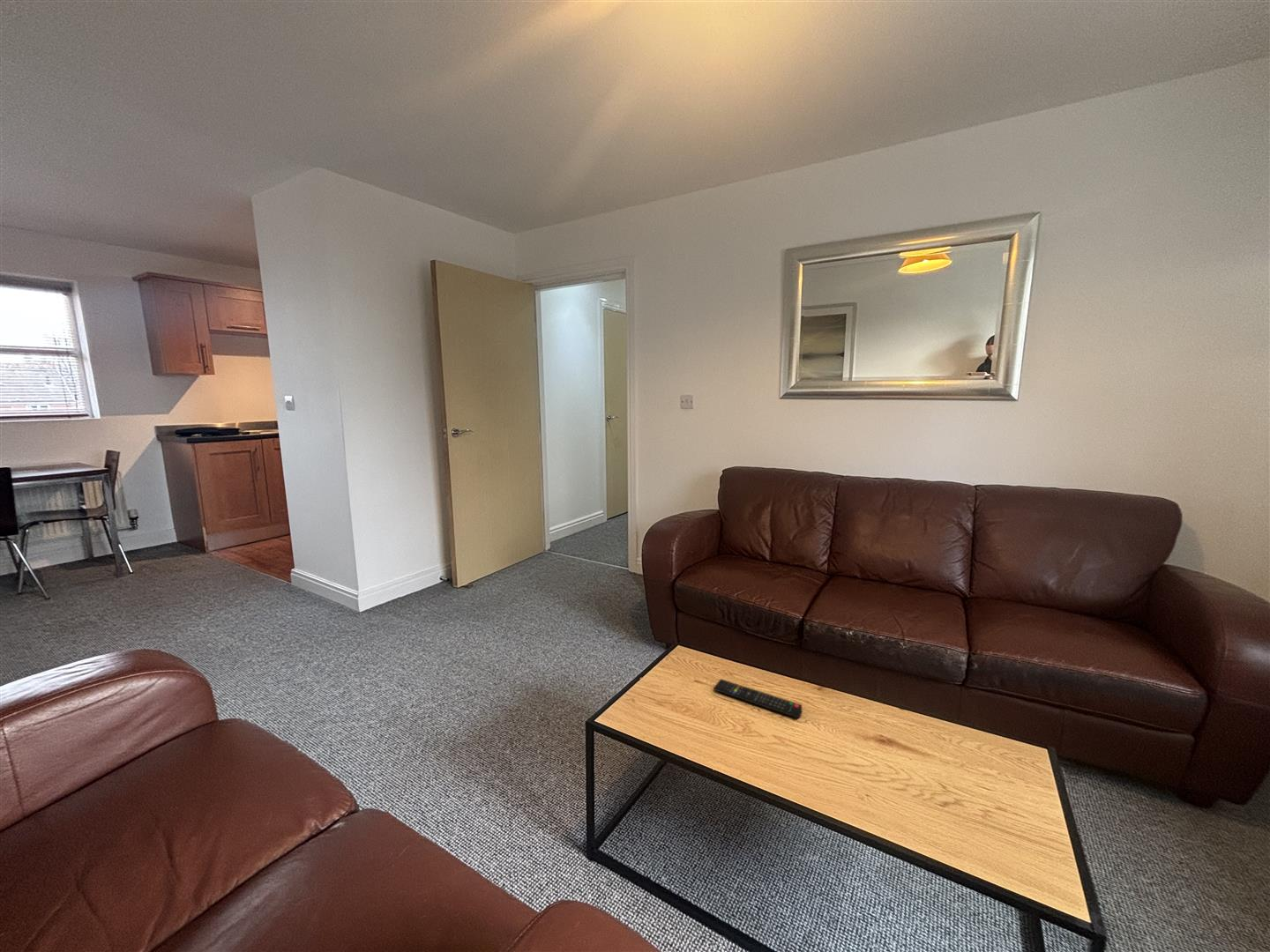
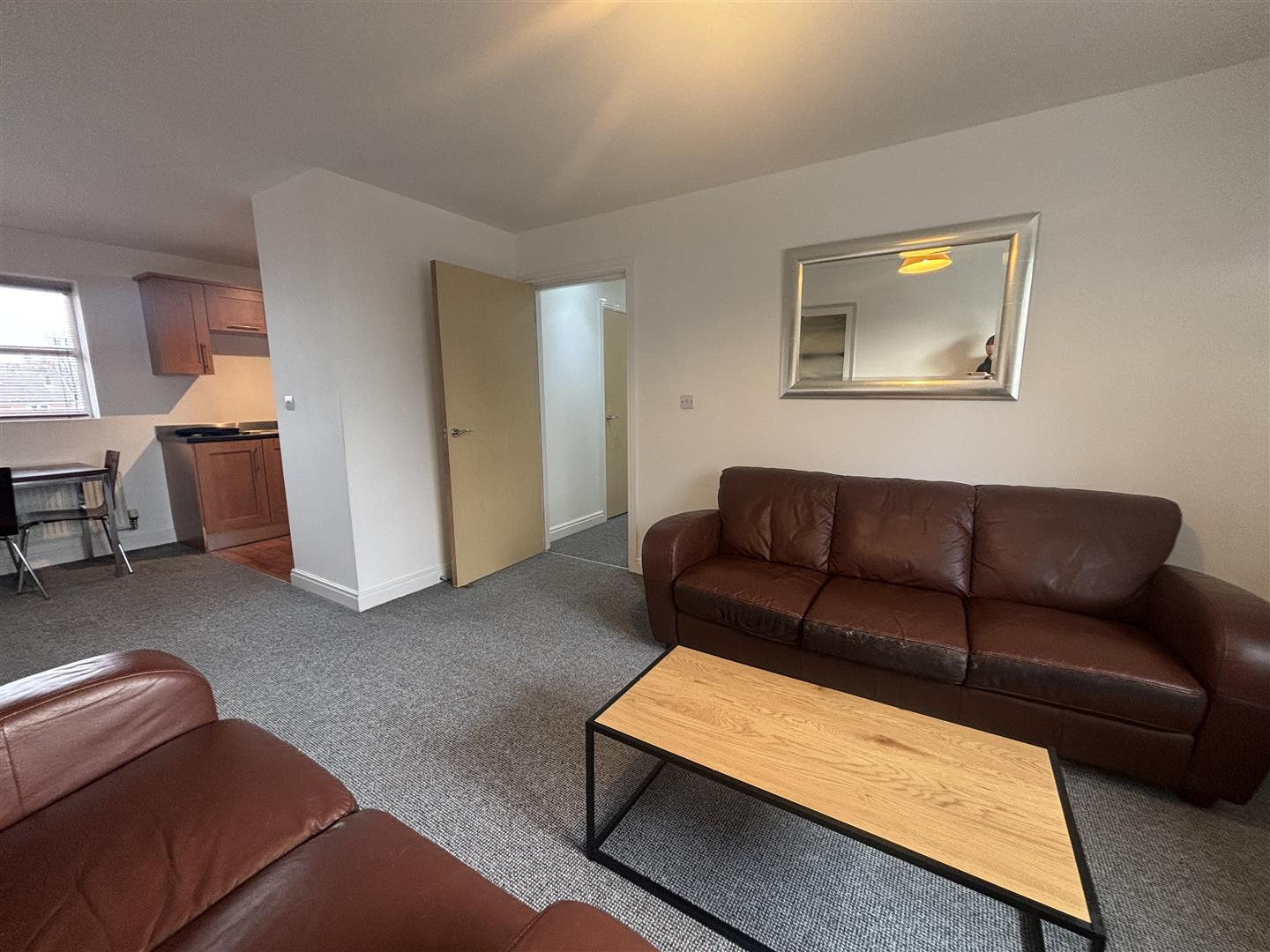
- remote control [713,678,803,718]
